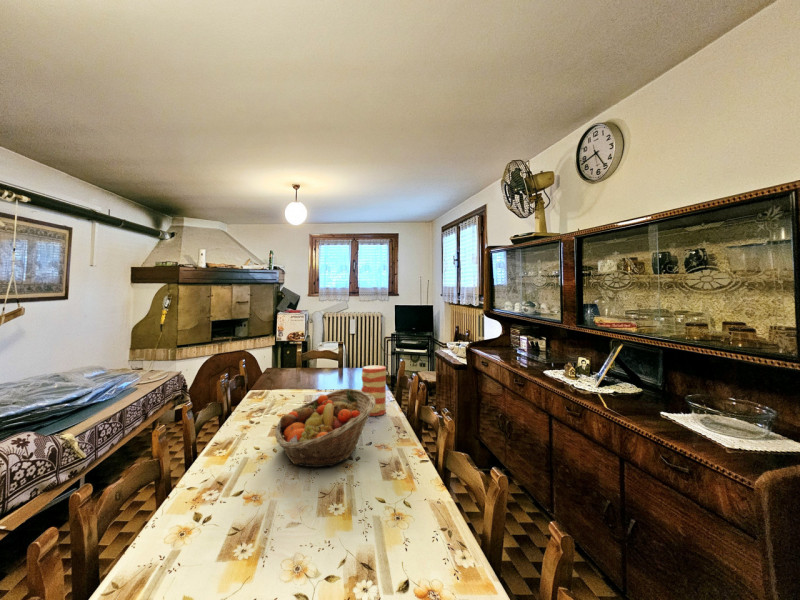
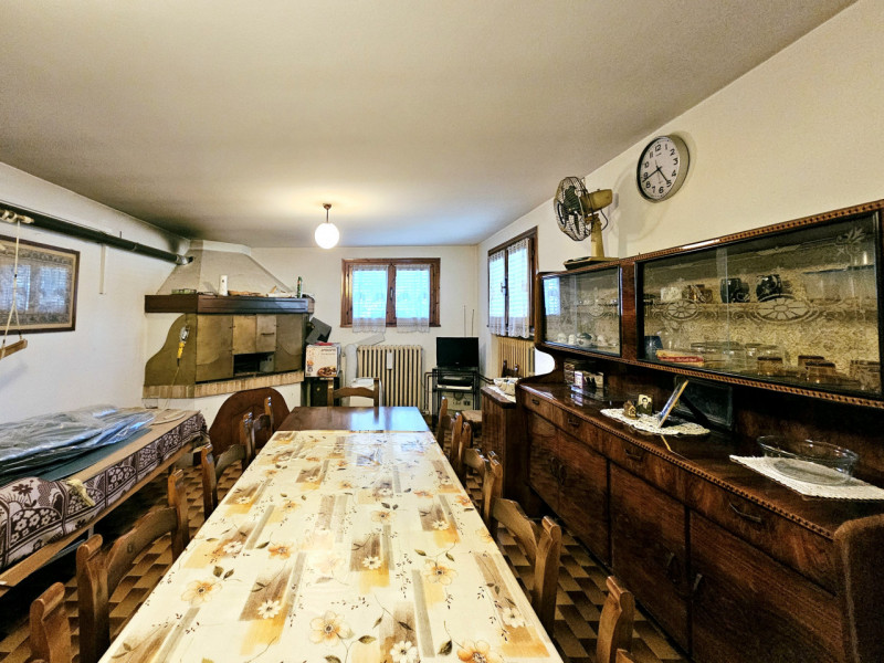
- vase [360,365,387,417]
- fruit basket [274,388,375,468]
